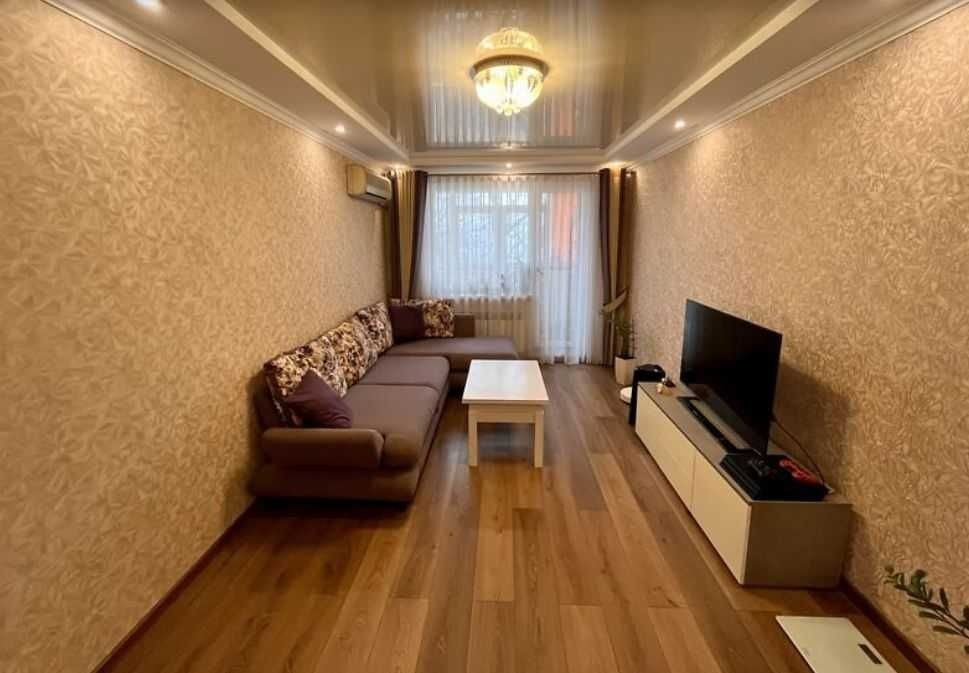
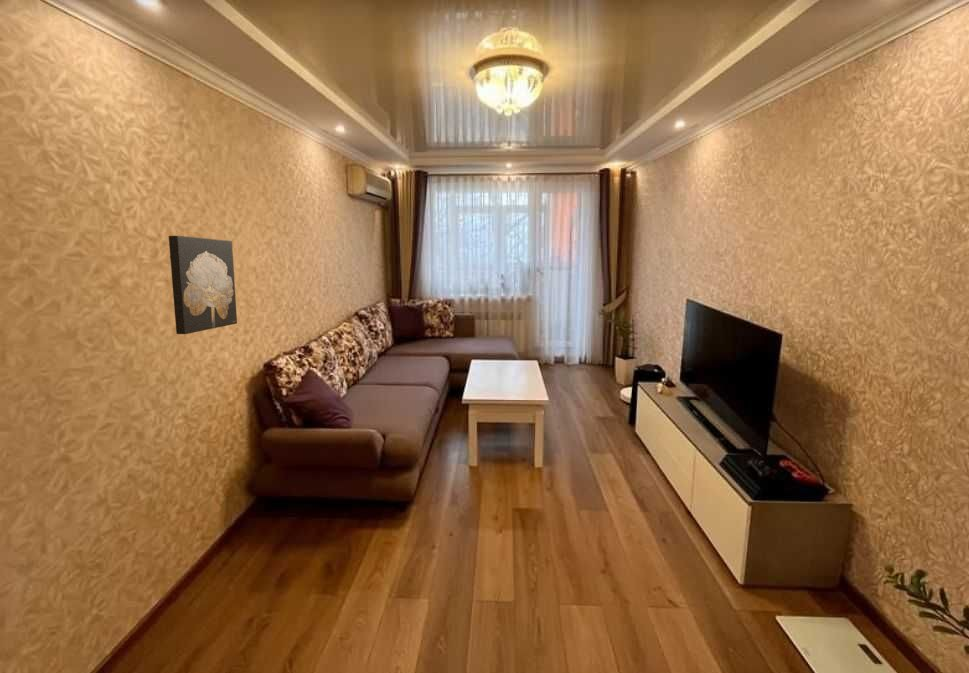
+ wall art [168,235,238,335]
